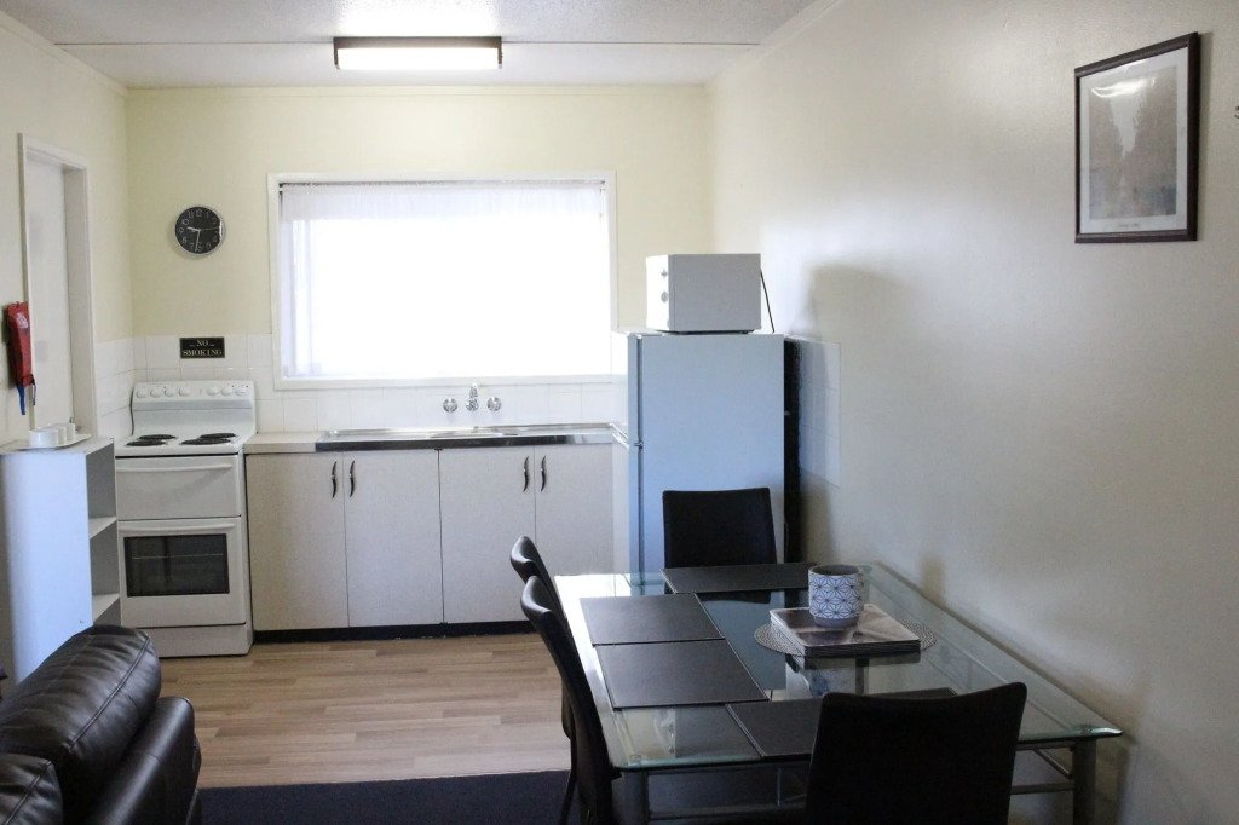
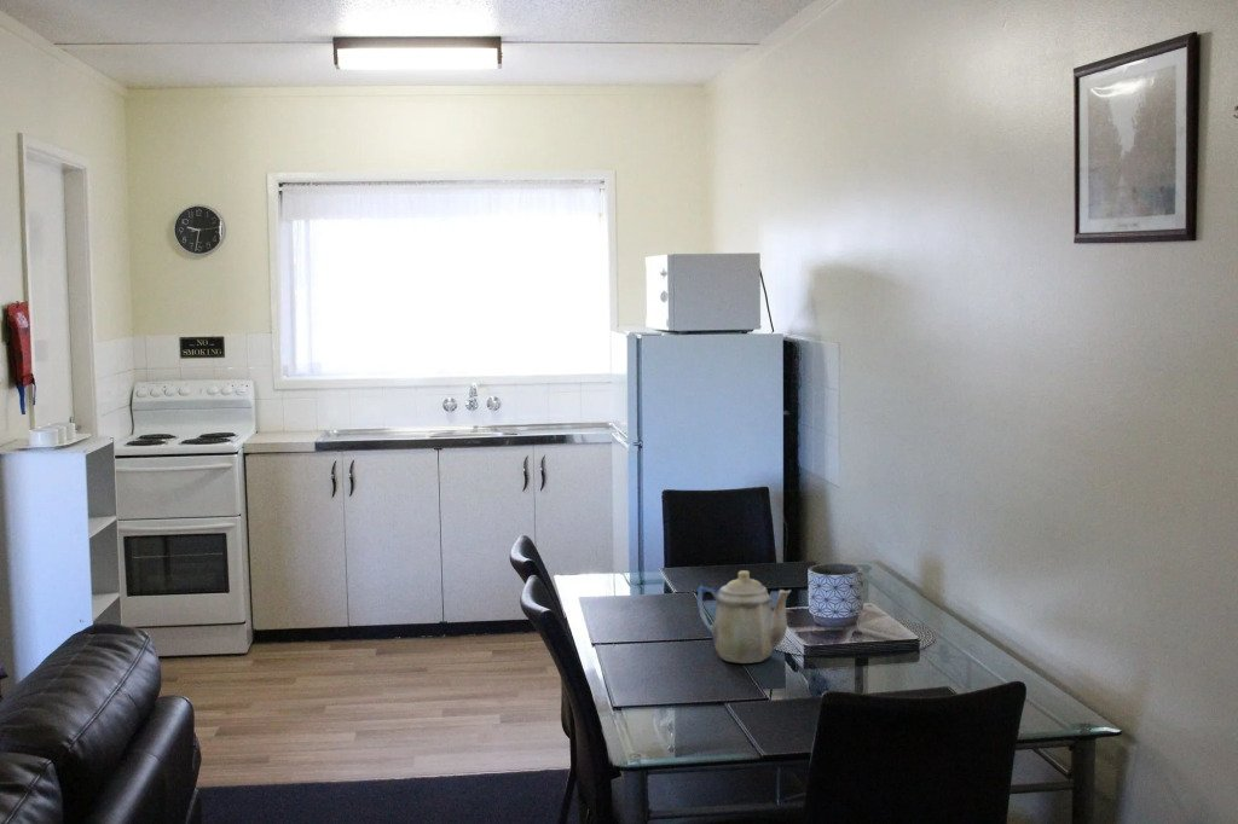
+ teapot [696,569,792,665]
